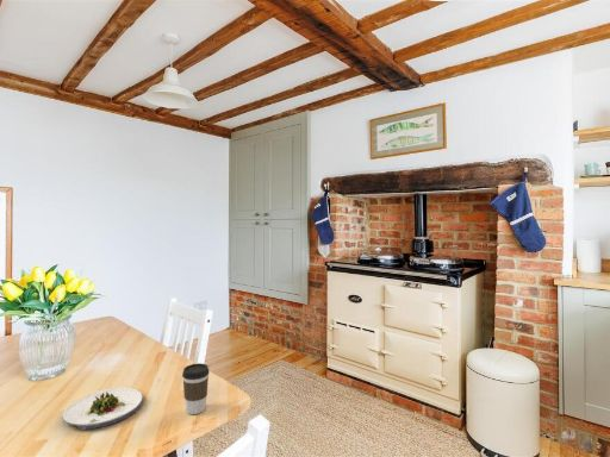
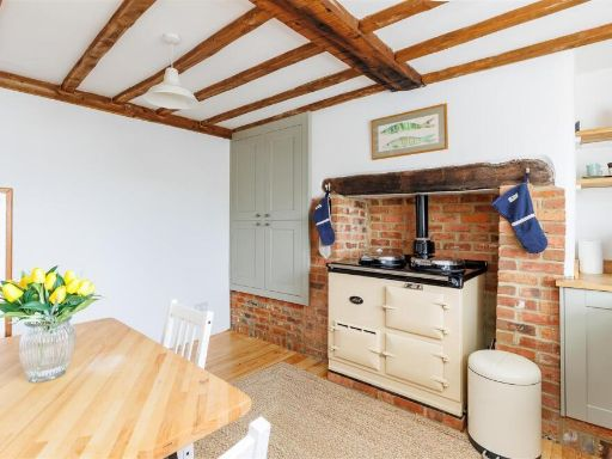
- salad plate [62,387,144,431]
- coffee cup [181,362,210,415]
